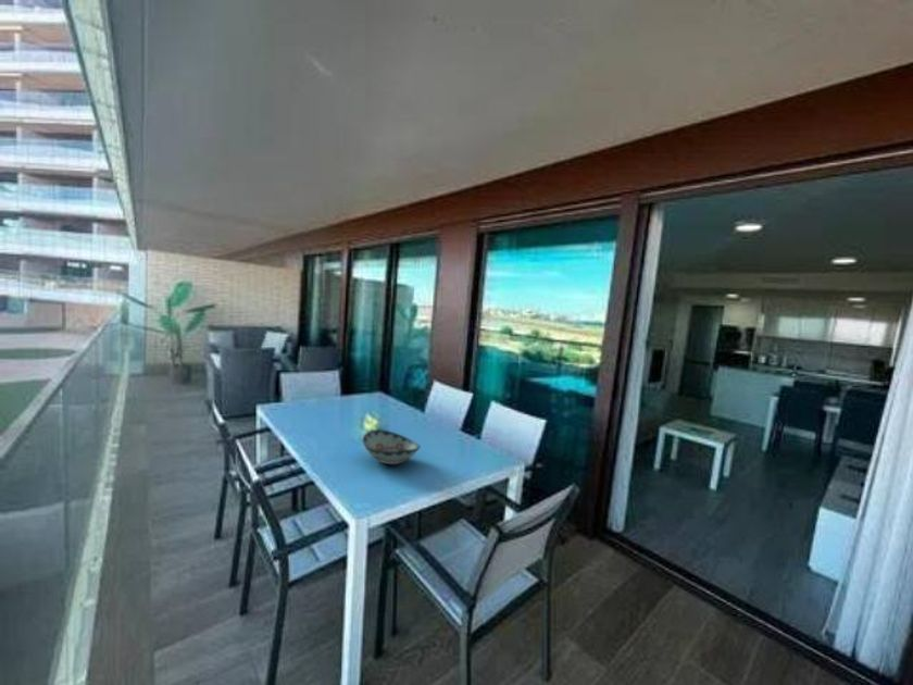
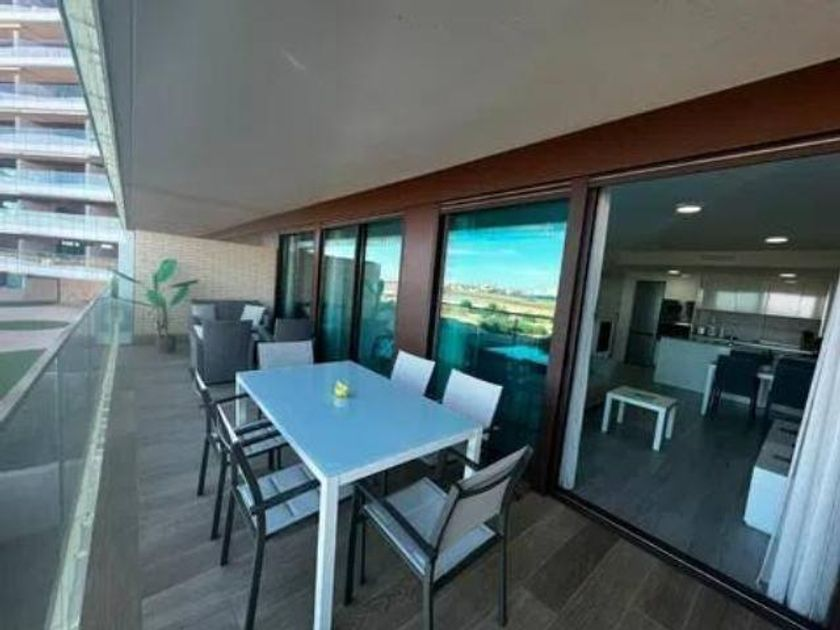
- decorative bowl [361,428,422,465]
